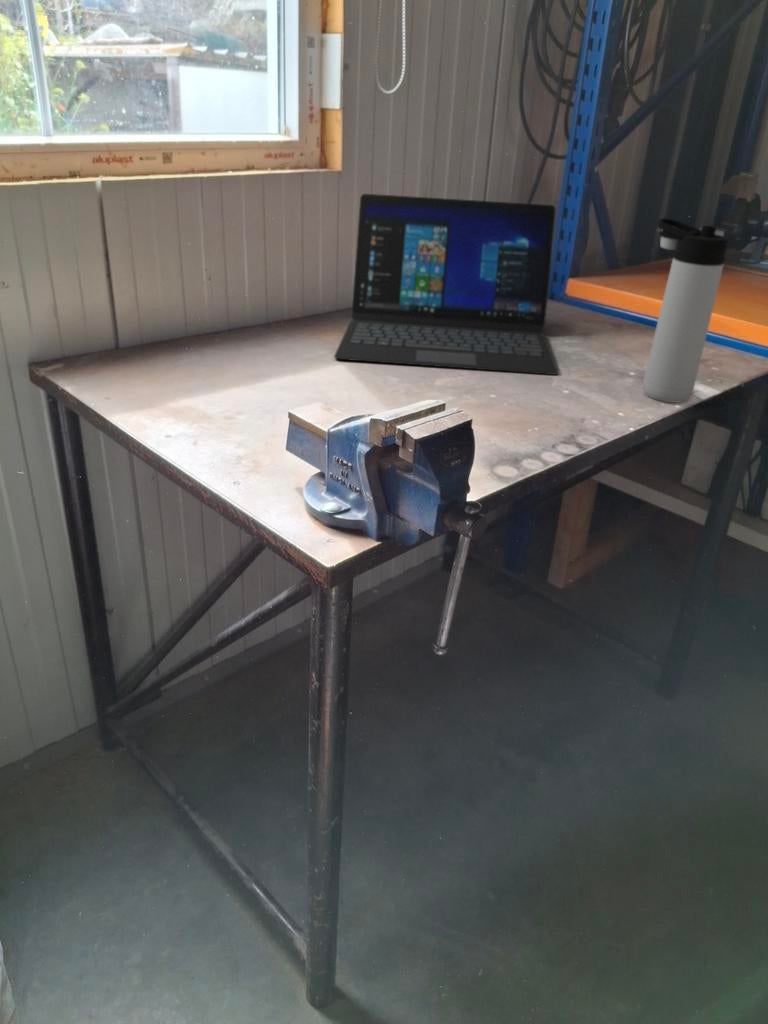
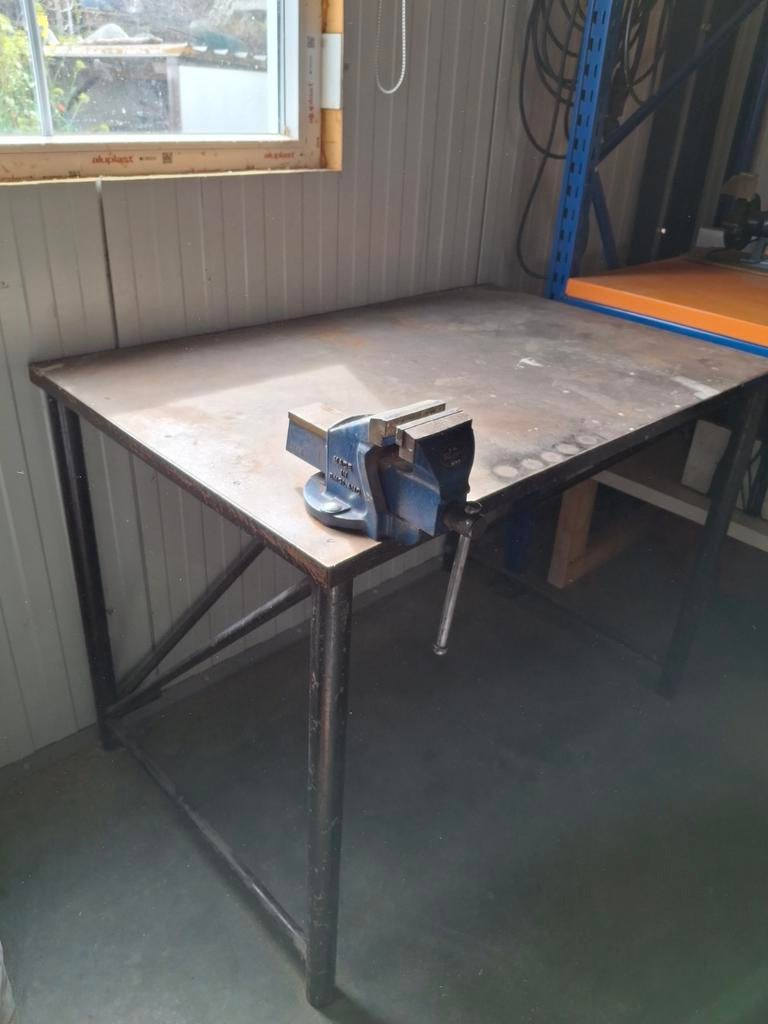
- laptop [333,193,559,376]
- thermos bottle [642,217,729,404]
